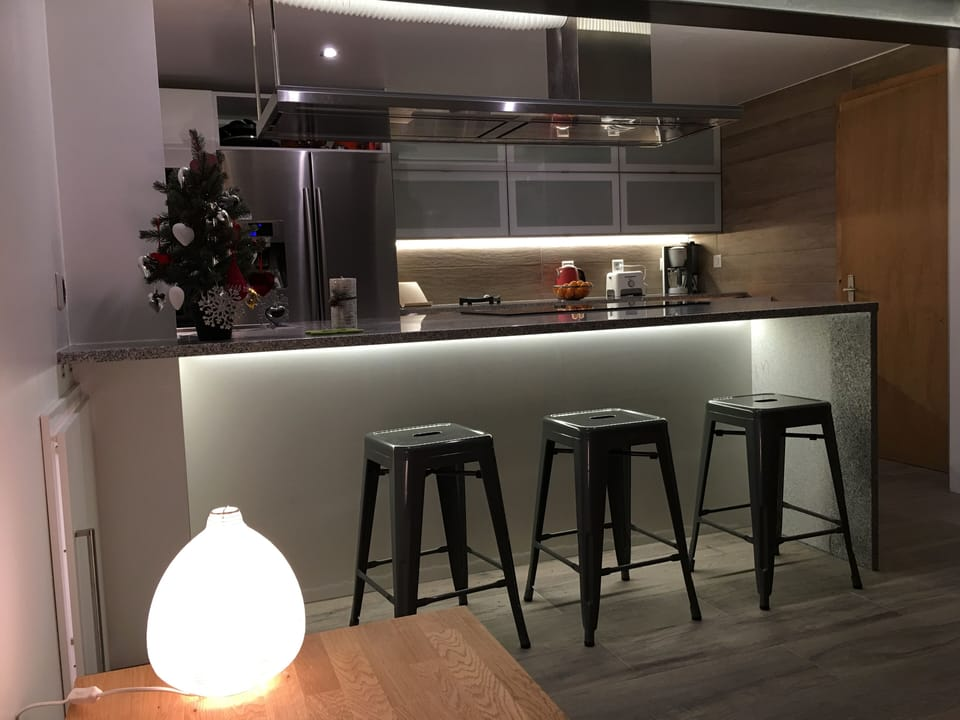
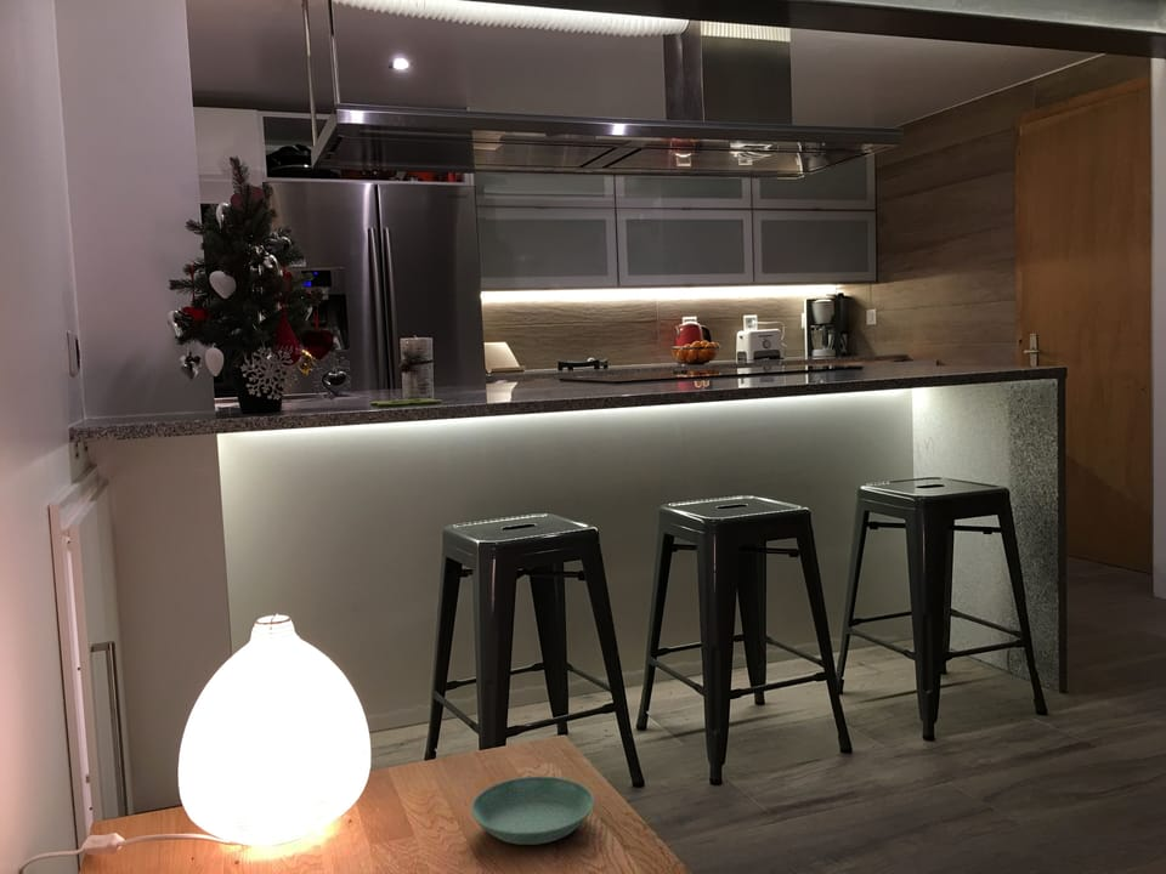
+ saucer [470,774,595,846]
